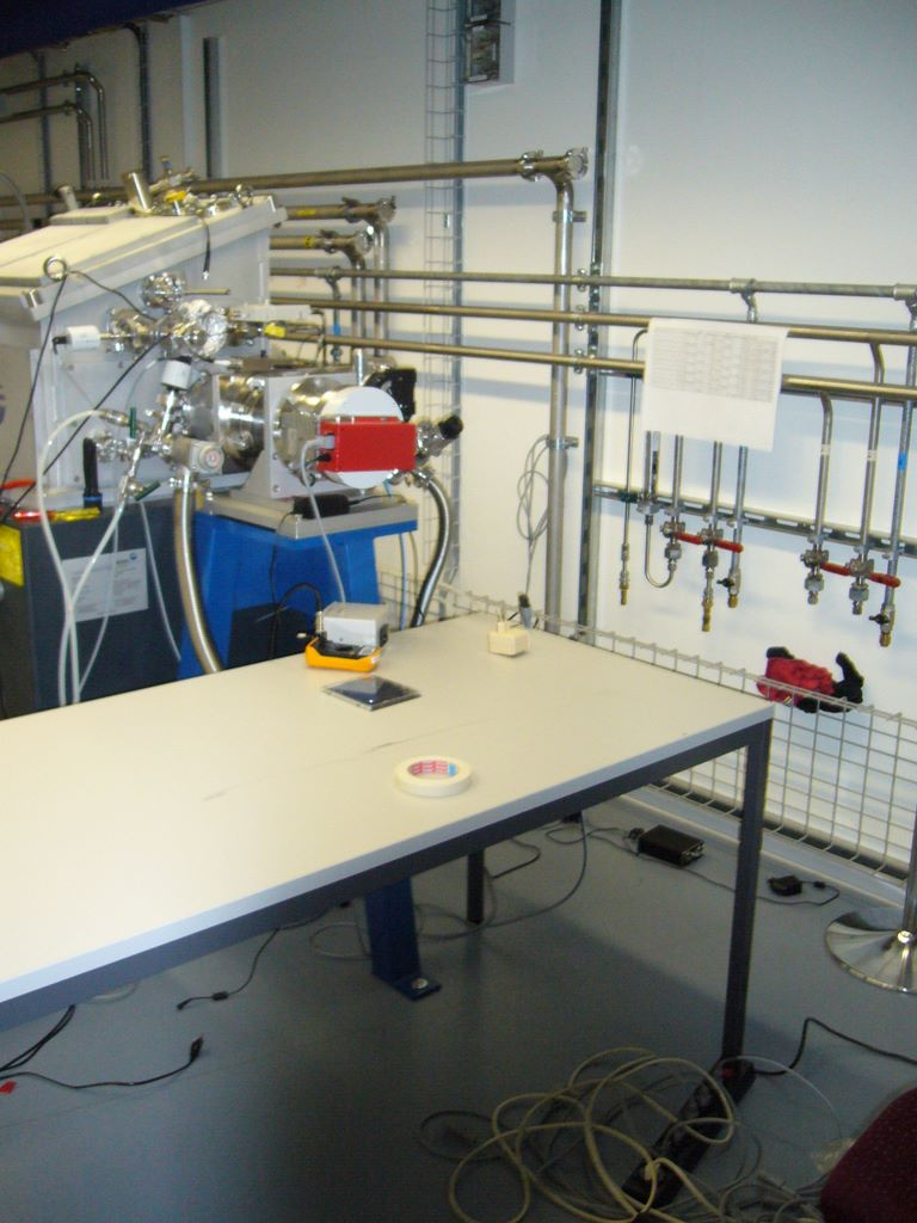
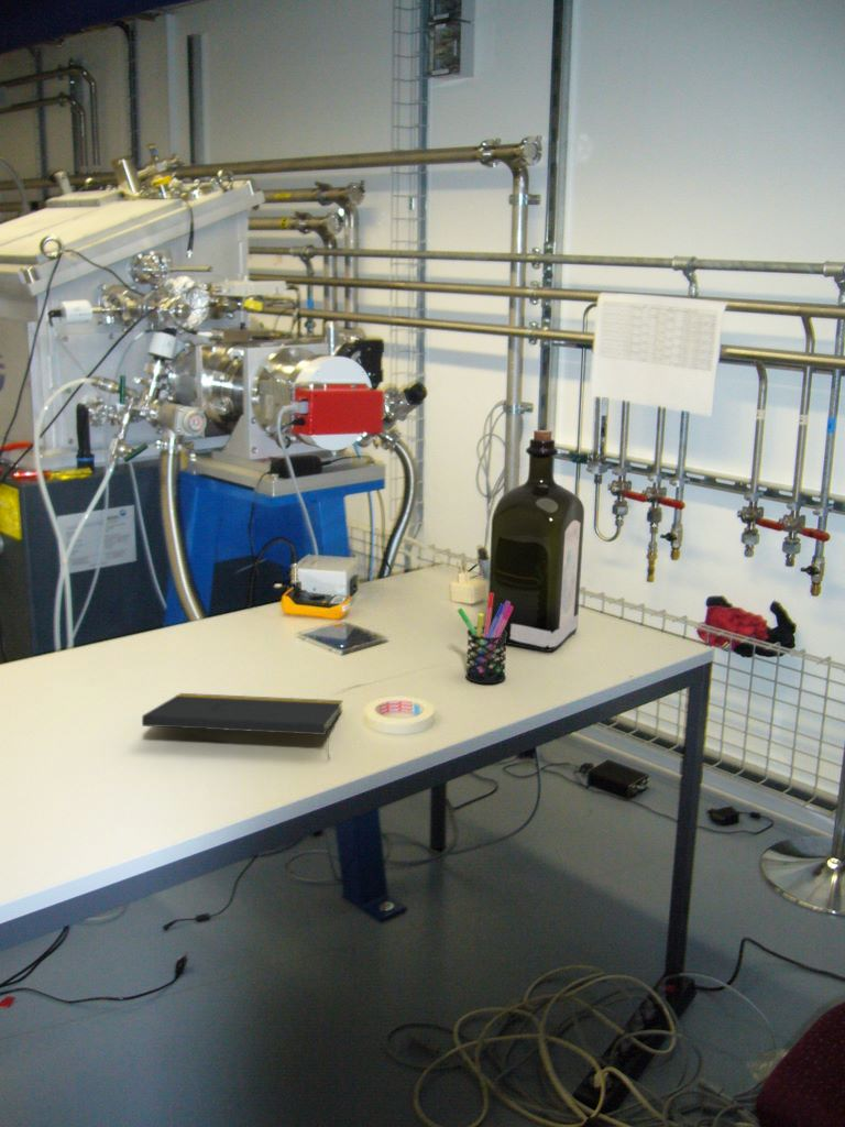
+ notepad [141,692,343,759]
+ liquor [487,429,585,653]
+ pen holder [457,592,513,685]
